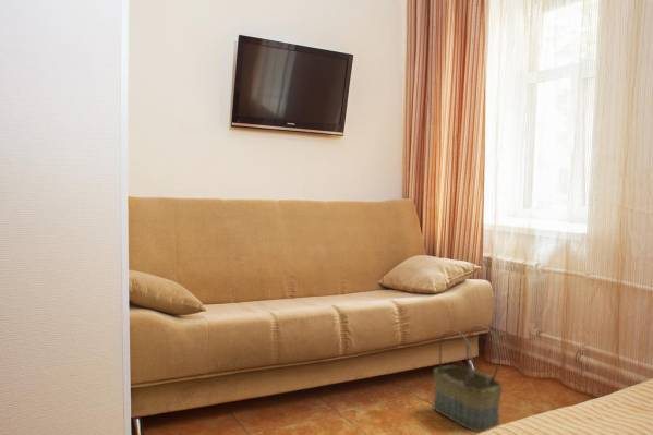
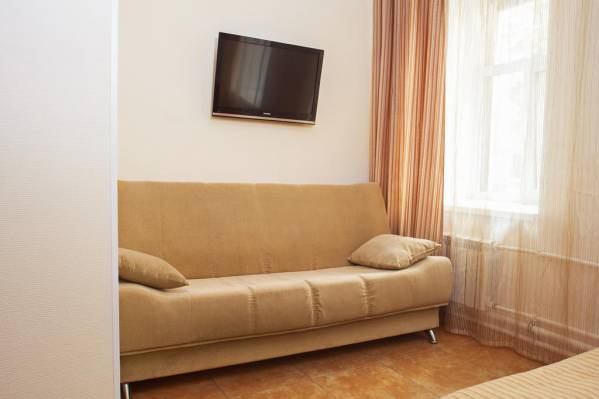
- basket [432,325,504,433]
